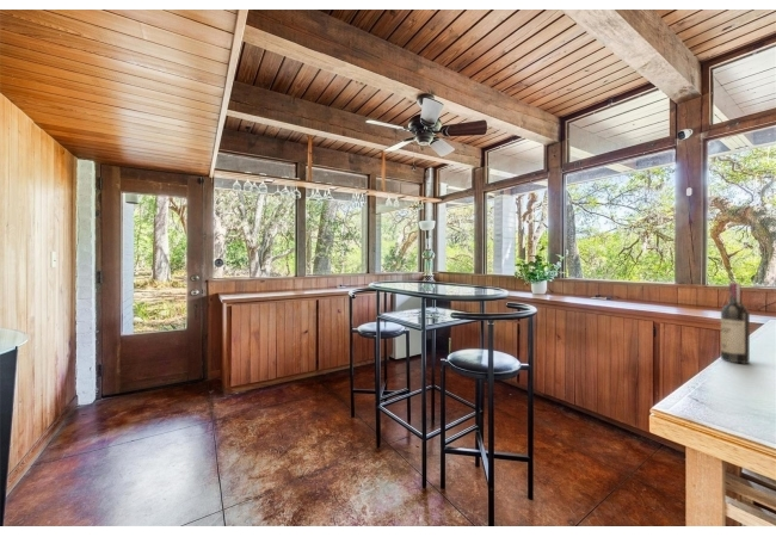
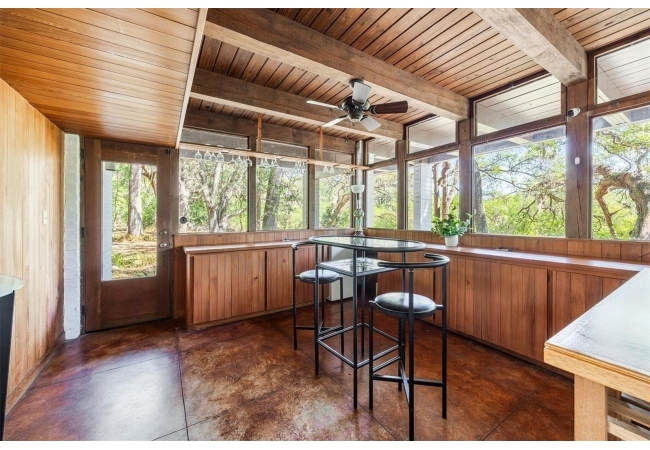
- wine bottle [720,282,751,365]
